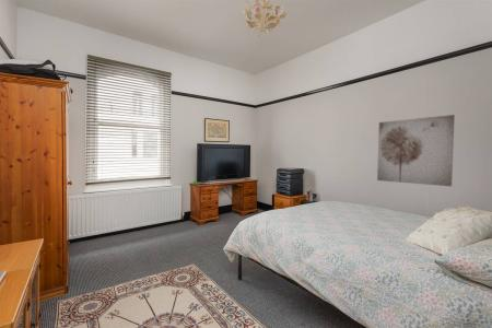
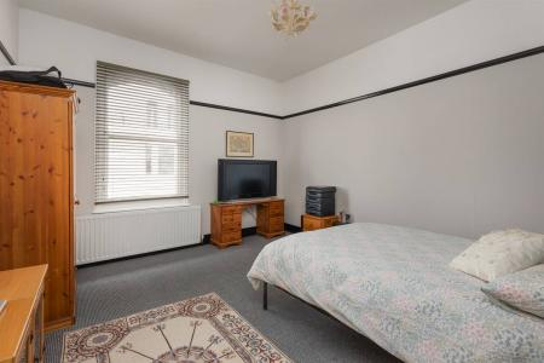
- wall art [376,114,456,187]
